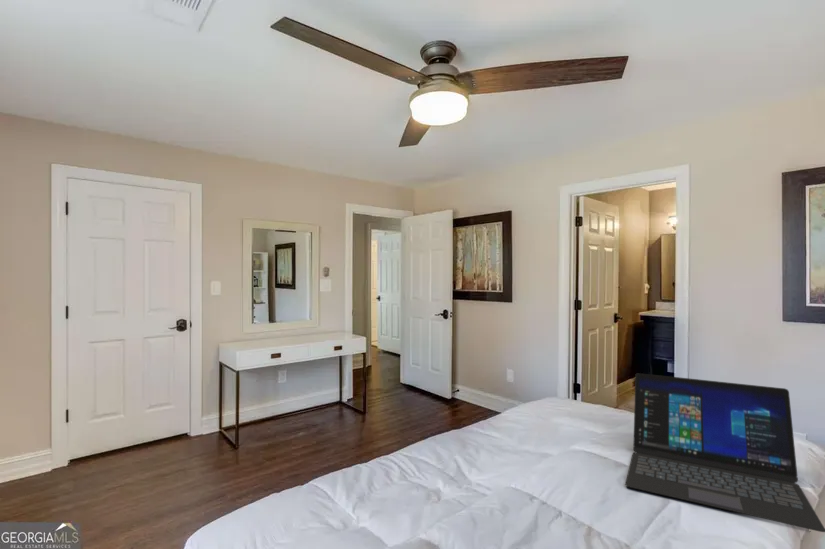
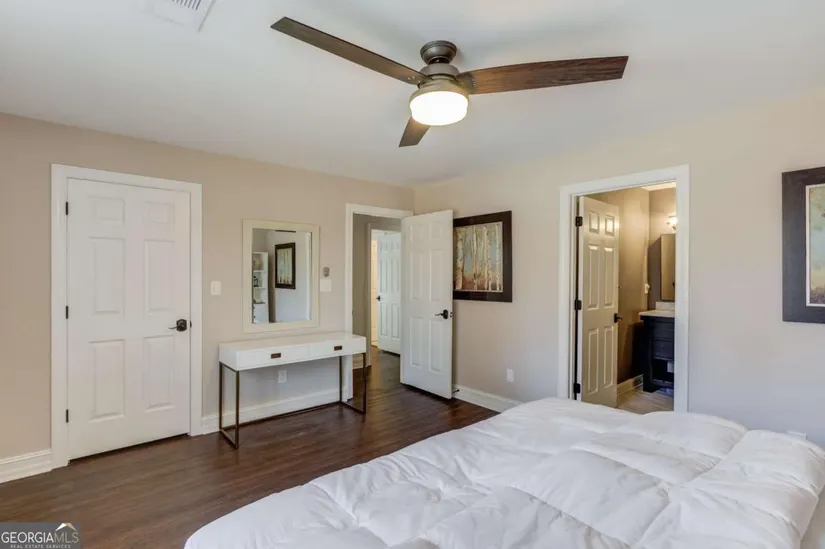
- laptop [624,372,825,533]
